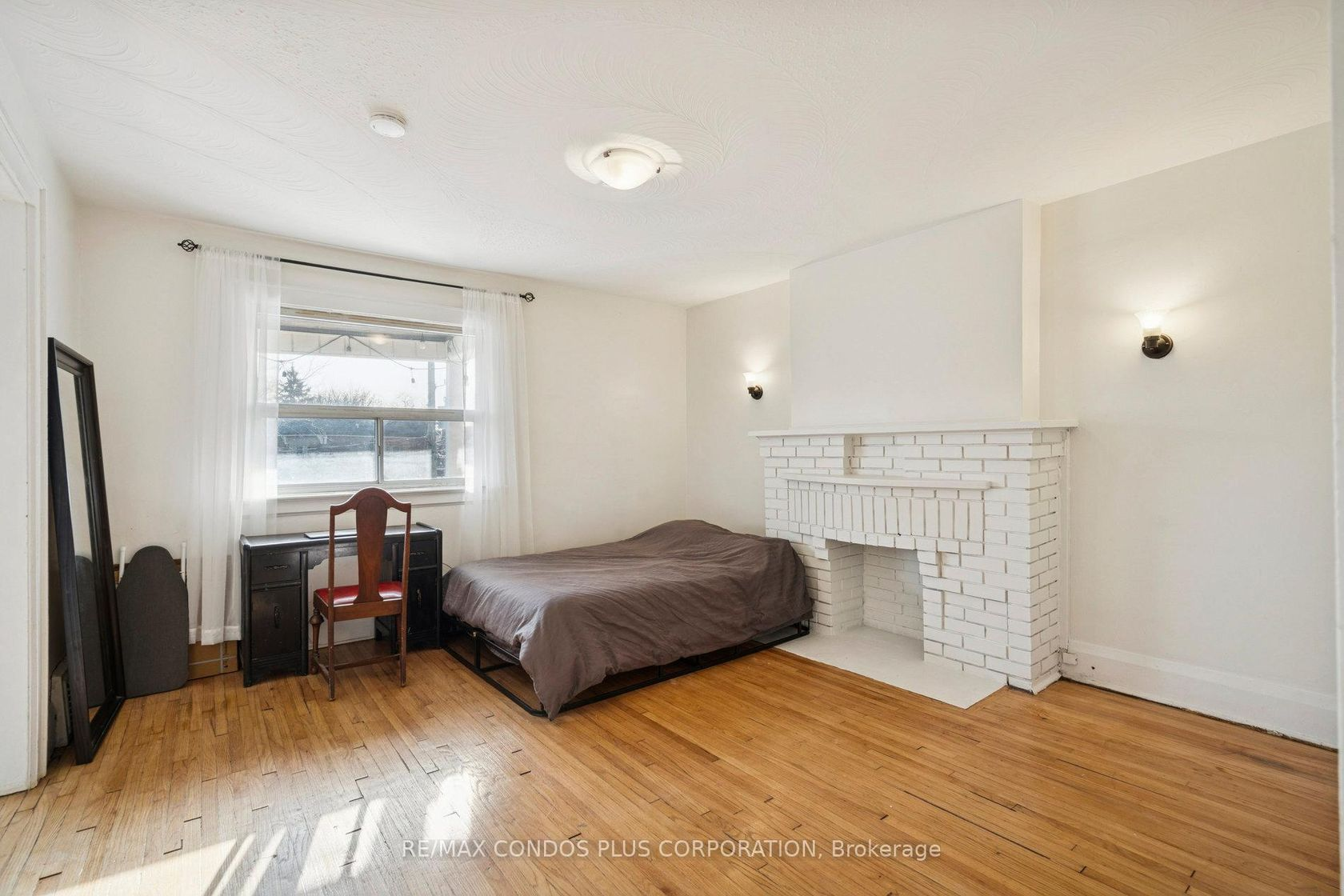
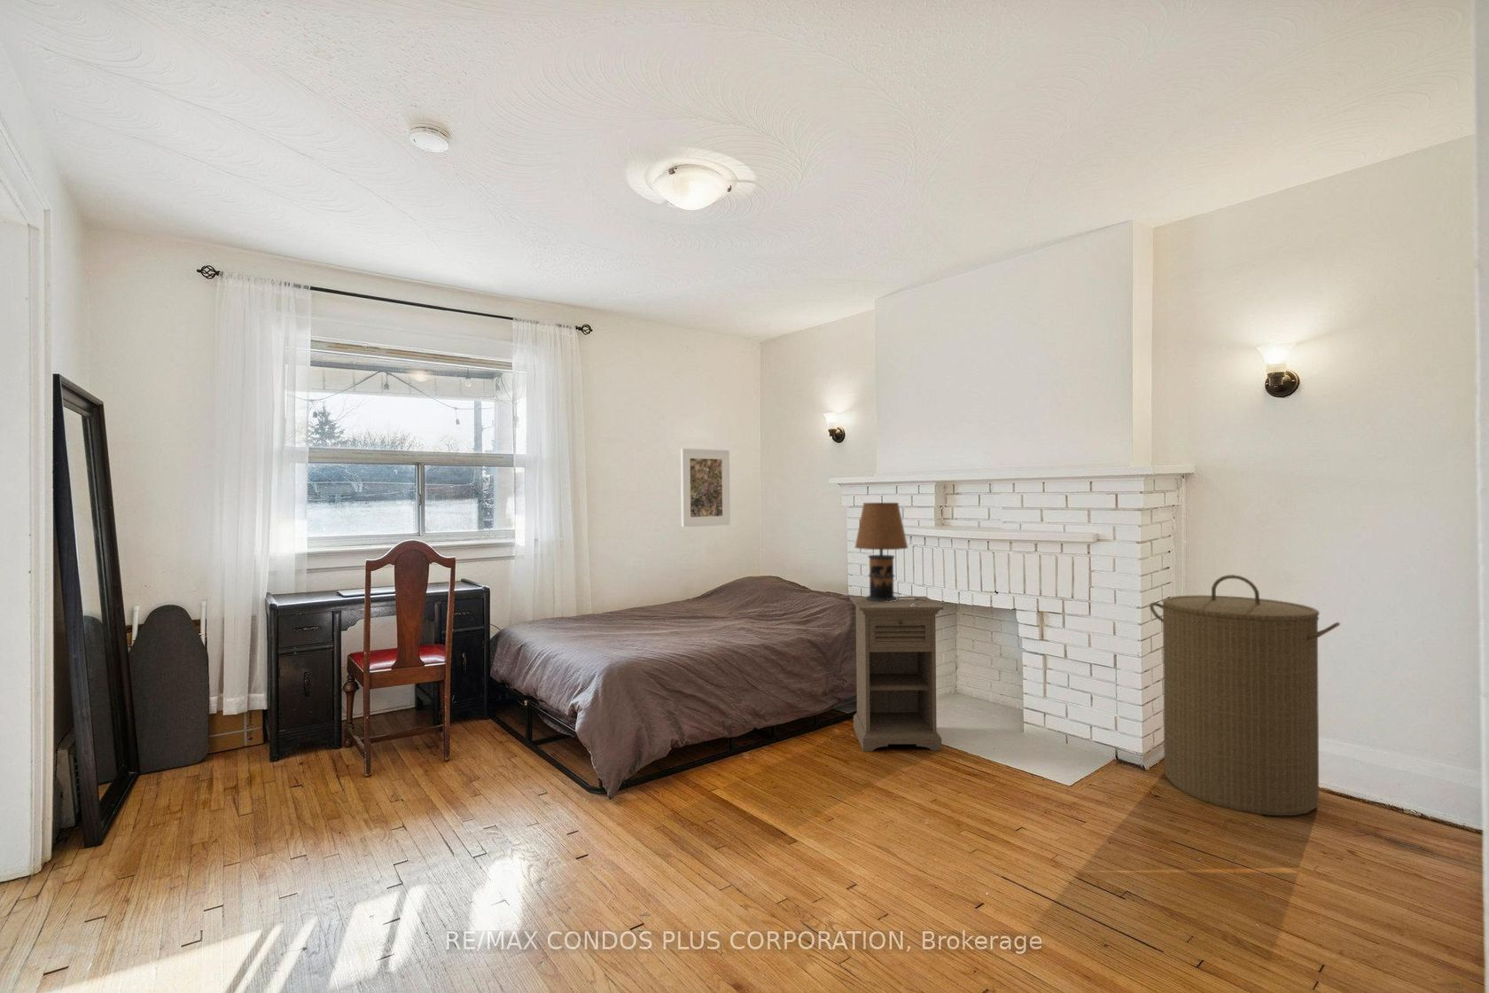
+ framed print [680,448,731,528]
+ nightstand [849,596,945,753]
+ laundry hamper [1149,574,1341,817]
+ table lamp [853,502,926,606]
